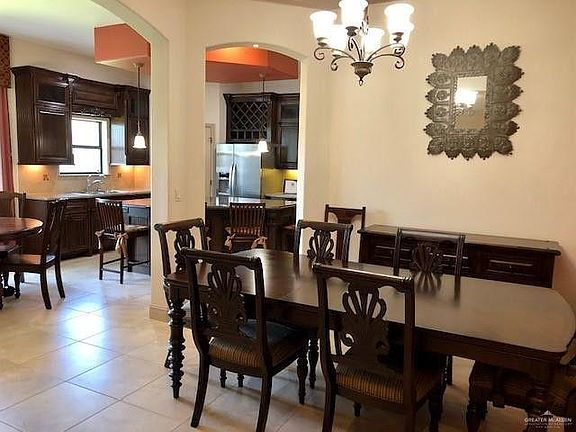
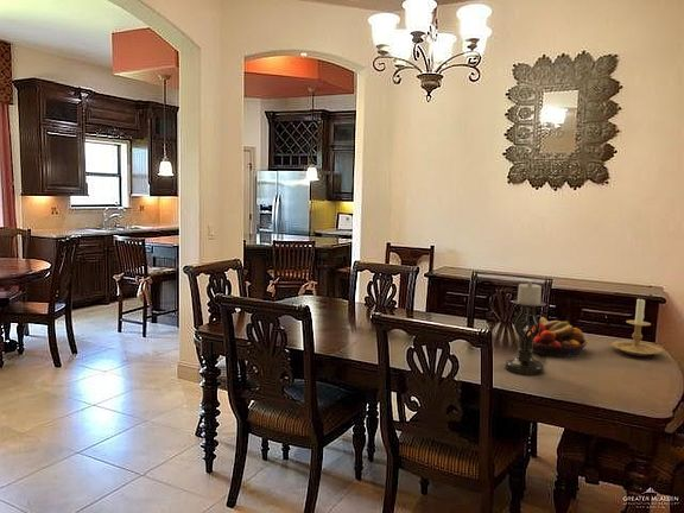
+ fruit bowl [517,316,588,359]
+ candle holder [610,297,664,357]
+ candle holder [504,280,547,376]
